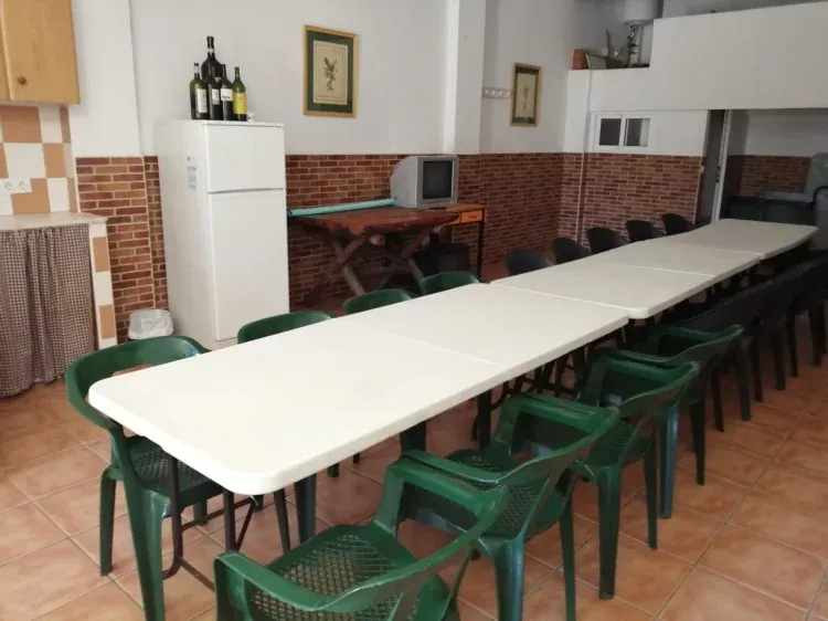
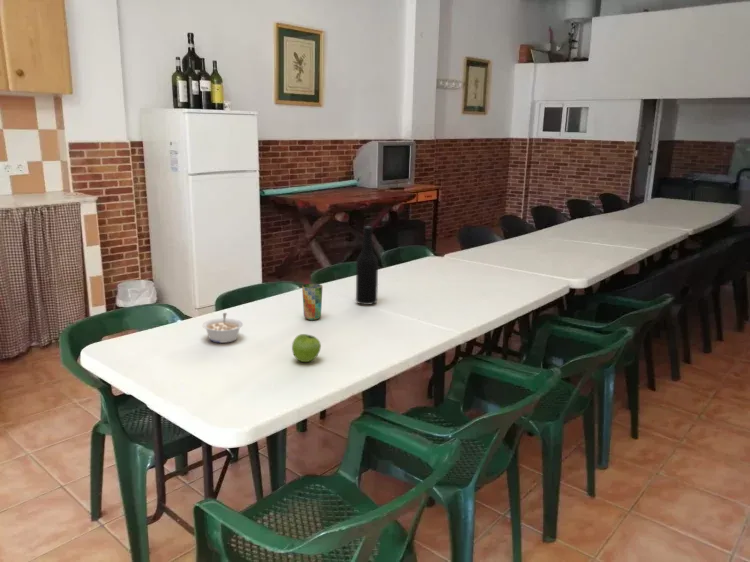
+ cup [301,283,323,321]
+ fruit [291,333,322,363]
+ bottle [355,225,379,306]
+ legume [201,312,244,344]
